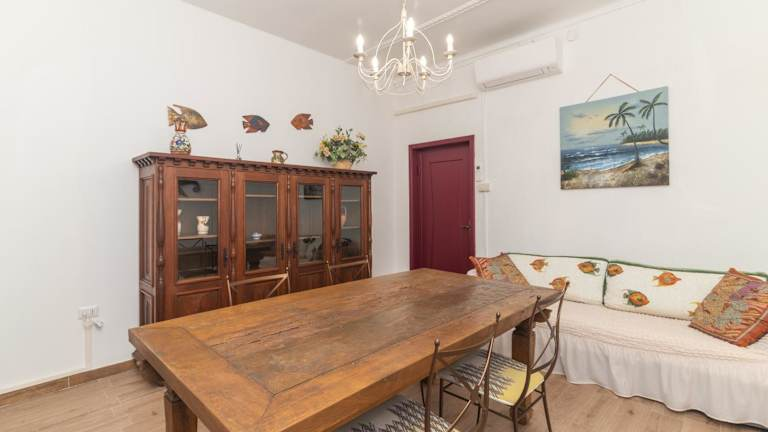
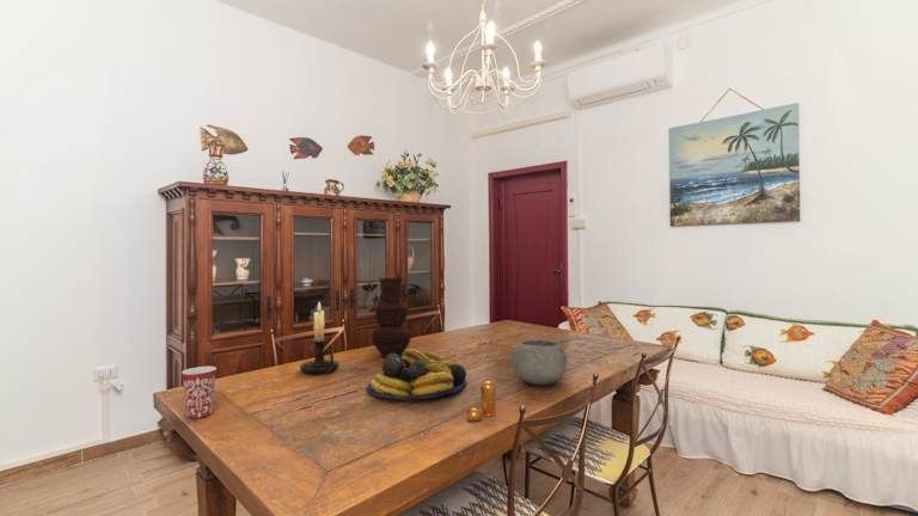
+ bowl [512,338,568,386]
+ vase [369,277,412,358]
+ fruit bowl [366,348,469,401]
+ candle holder [299,301,339,375]
+ mug [180,366,218,419]
+ pepper shaker [466,380,496,422]
